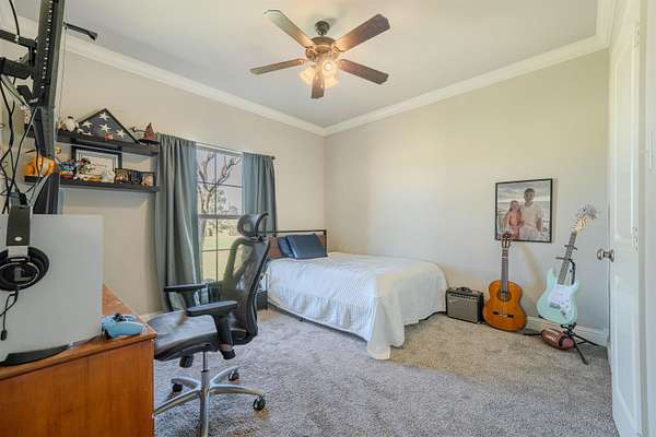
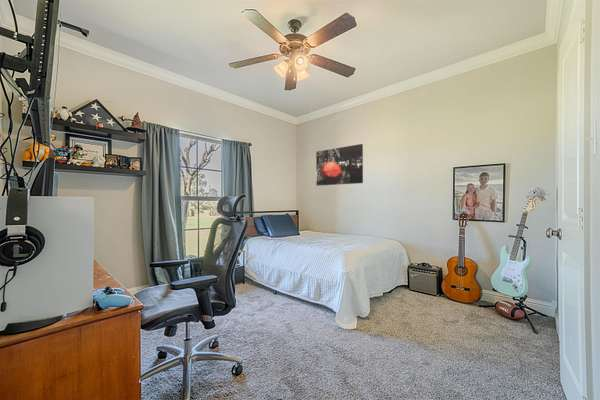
+ wall art [315,143,364,187]
